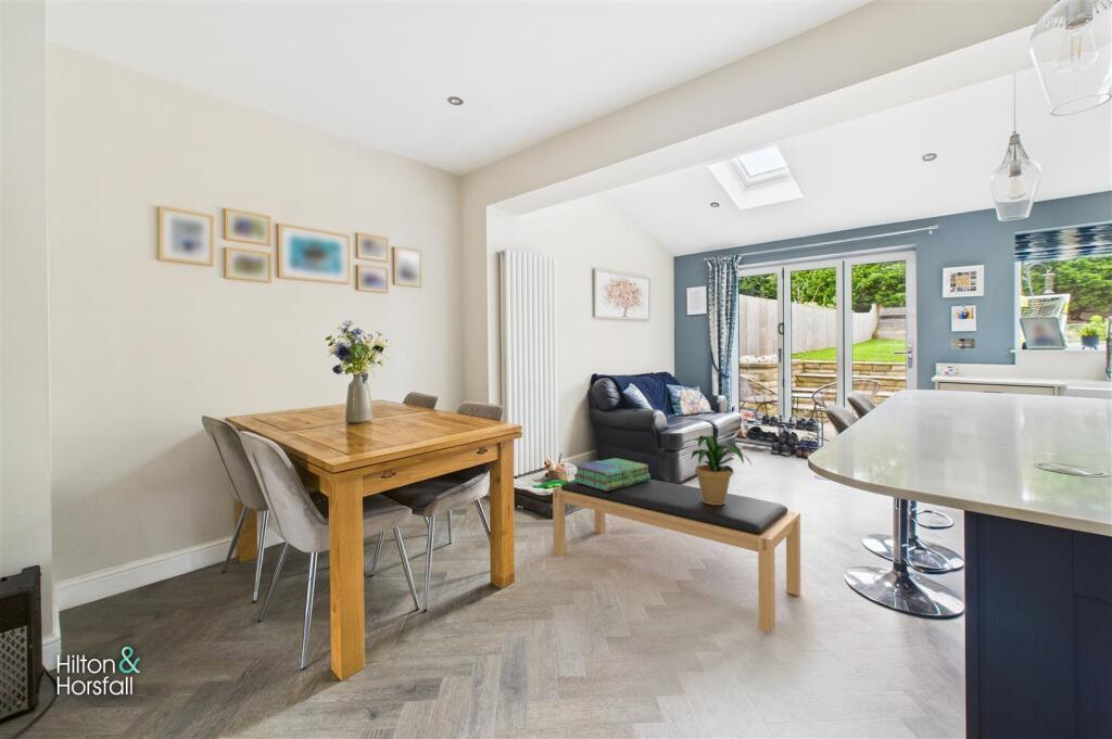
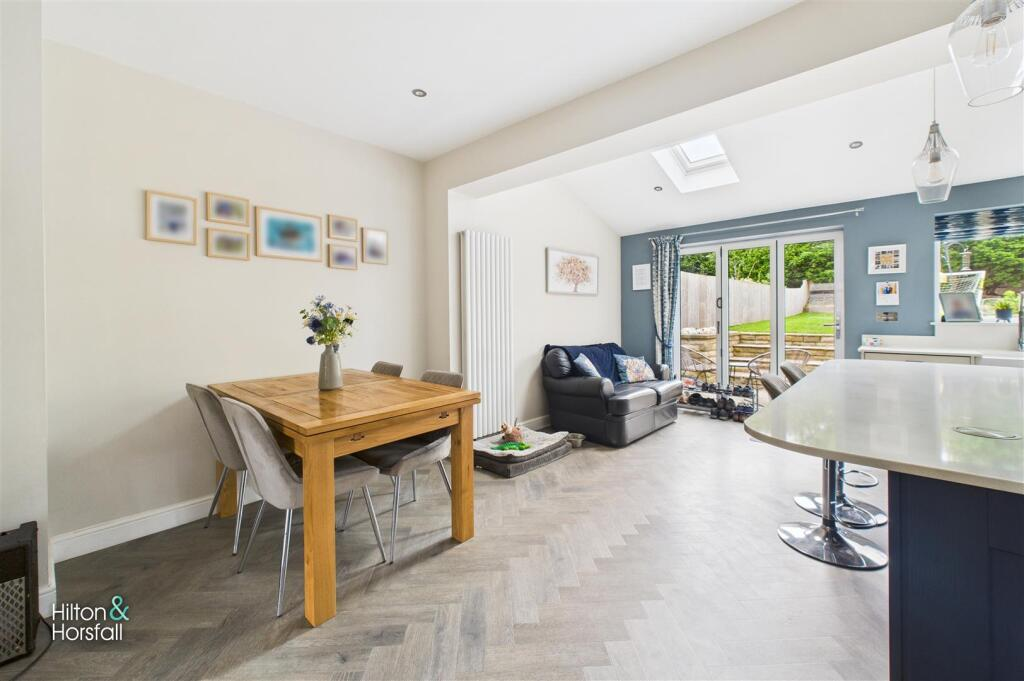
- potted plant [675,434,753,505]
- bench [552,479,801,634]
- stack of books [572,457,652,492]
